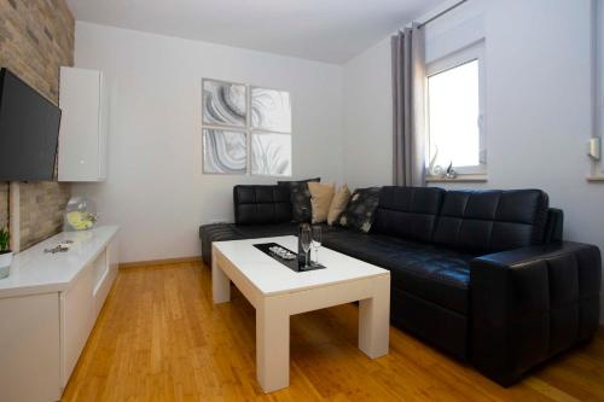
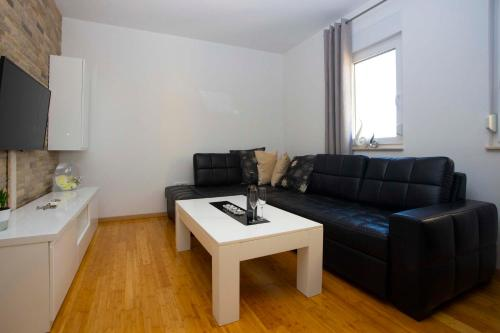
- wall art [201,76,292,177]
